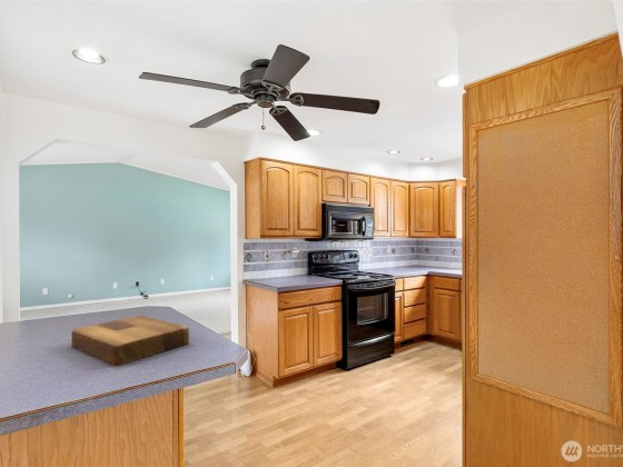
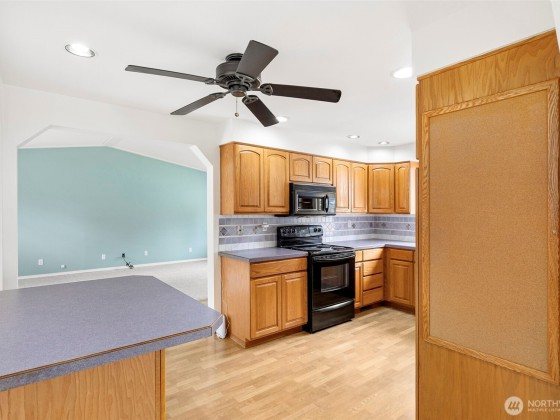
- cutting board [70,315,190,367]
